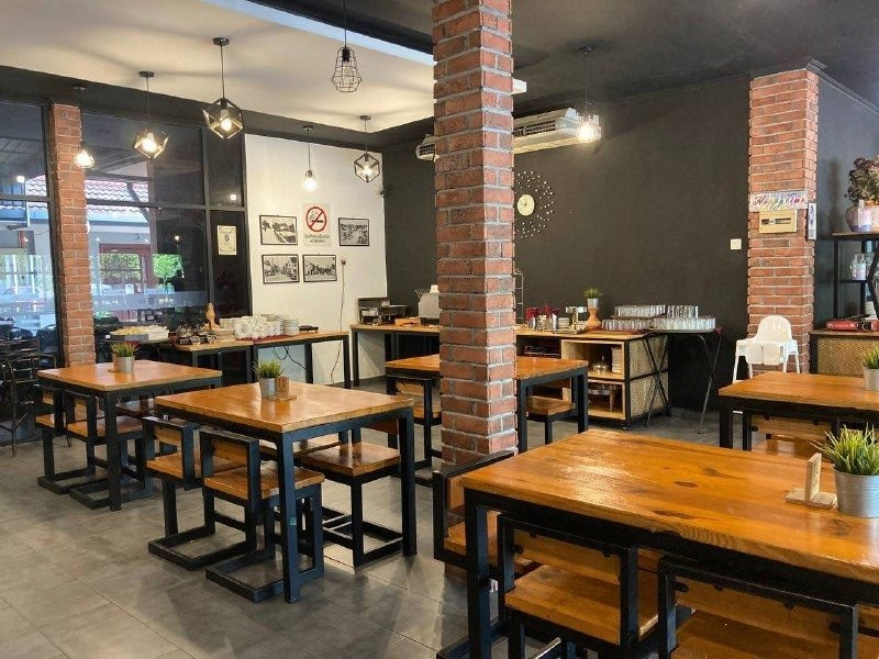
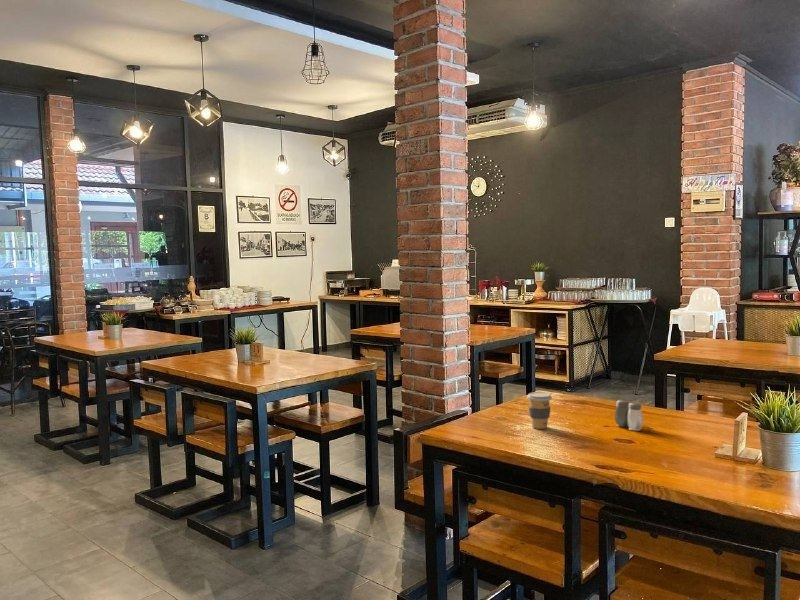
+ salt and pepper shaker [614,399,644,431]
+ coffee cup [526,391,553,430]
